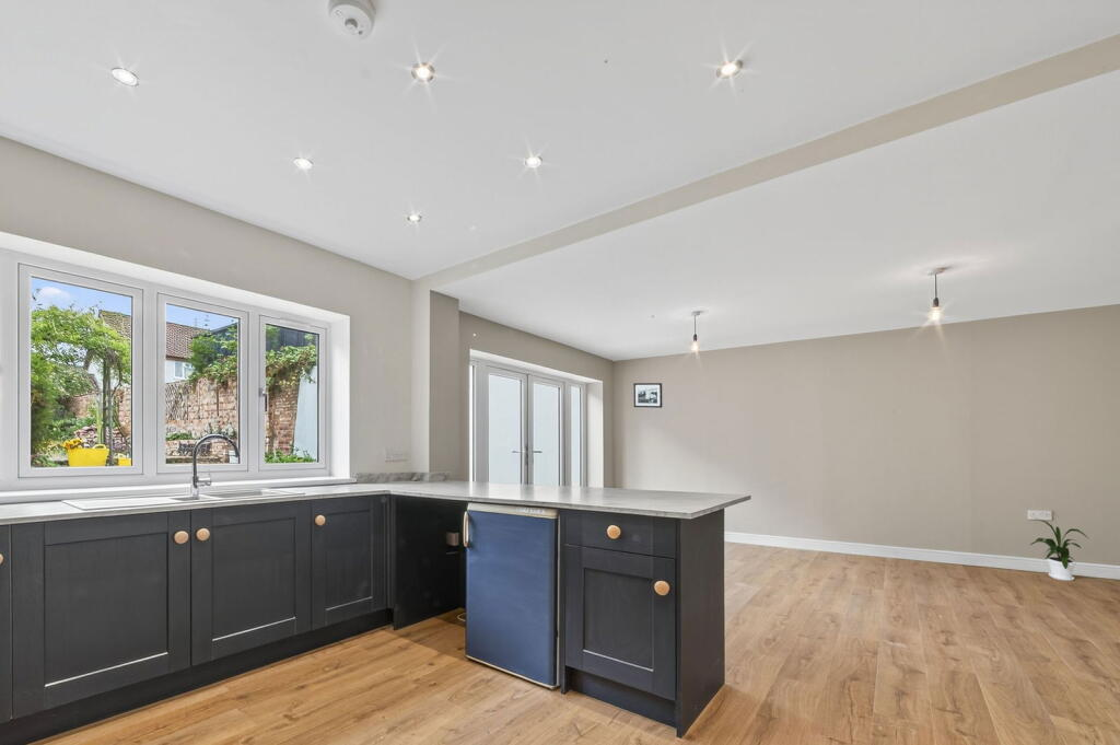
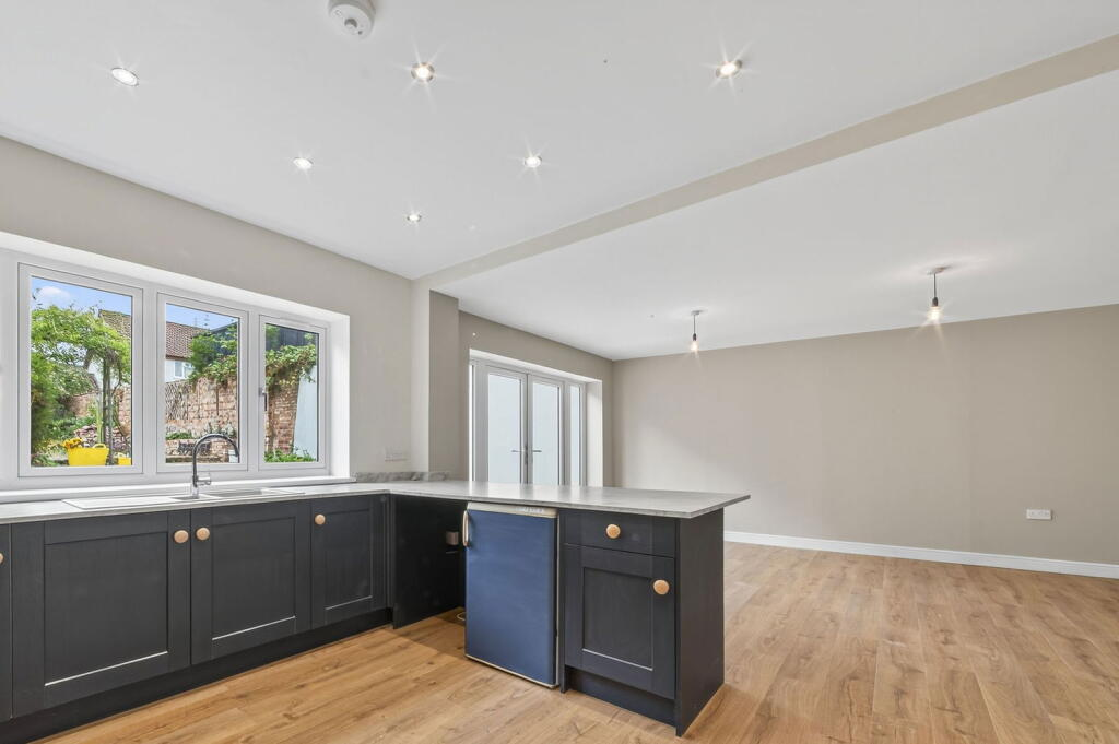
- house plant [1029,517,1090,582]
- picture frame [632,382,663,409]
